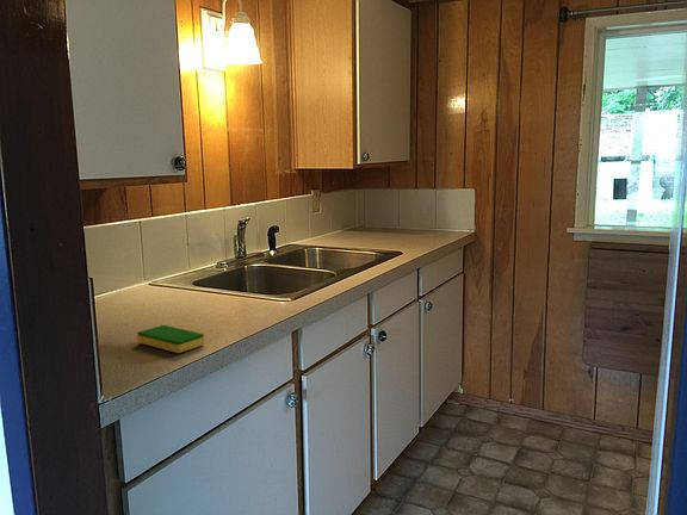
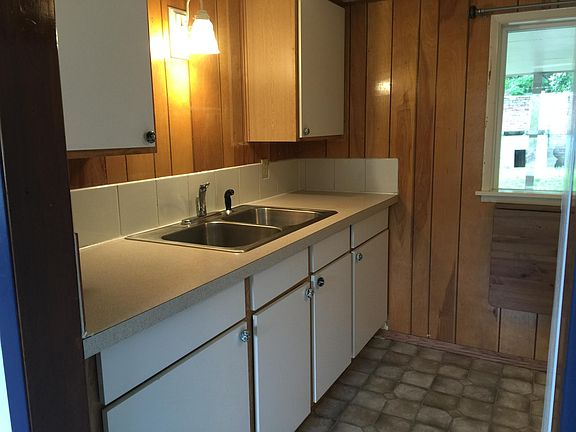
- dish sponge [136,324,205,354]
